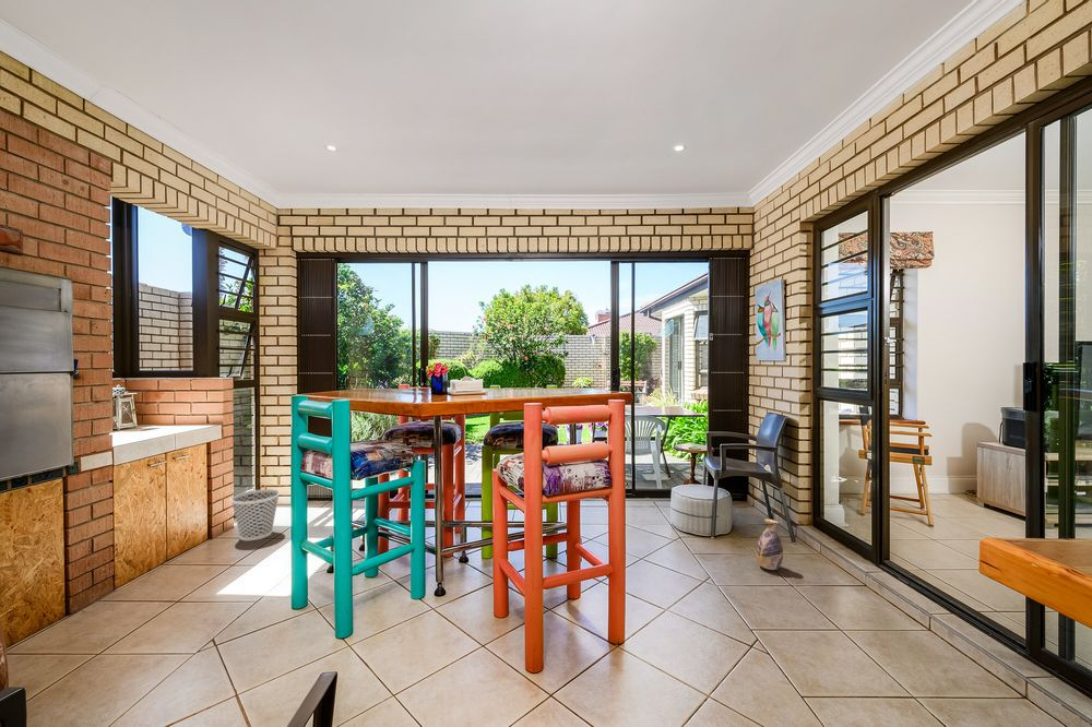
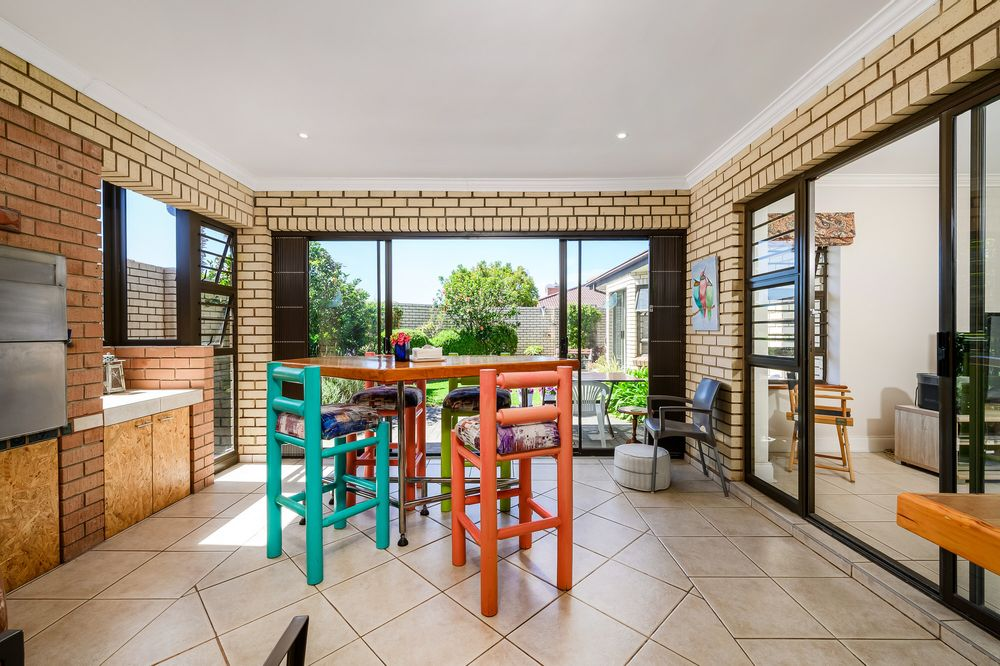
- vase [755,517,784,571]
- wastebasket [229,488,281,541]
